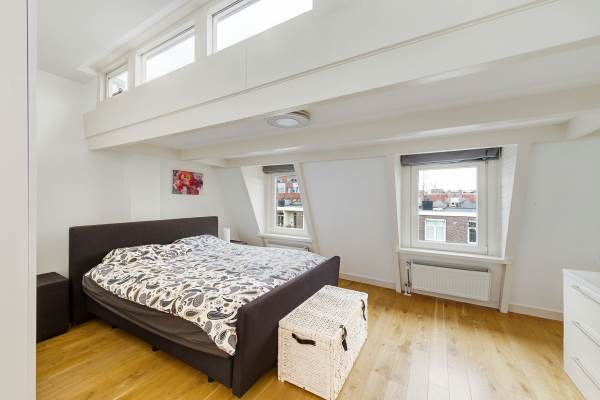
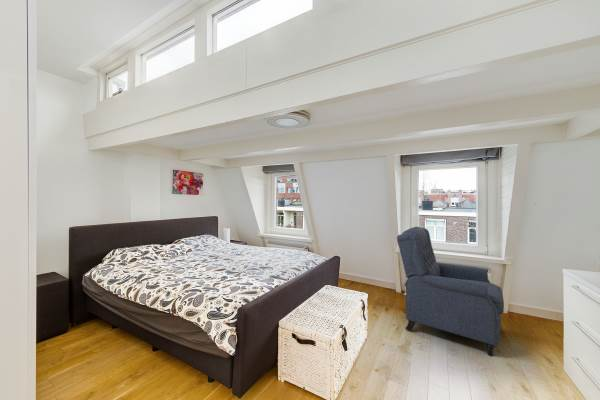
+ chair [396,226,505,357]
